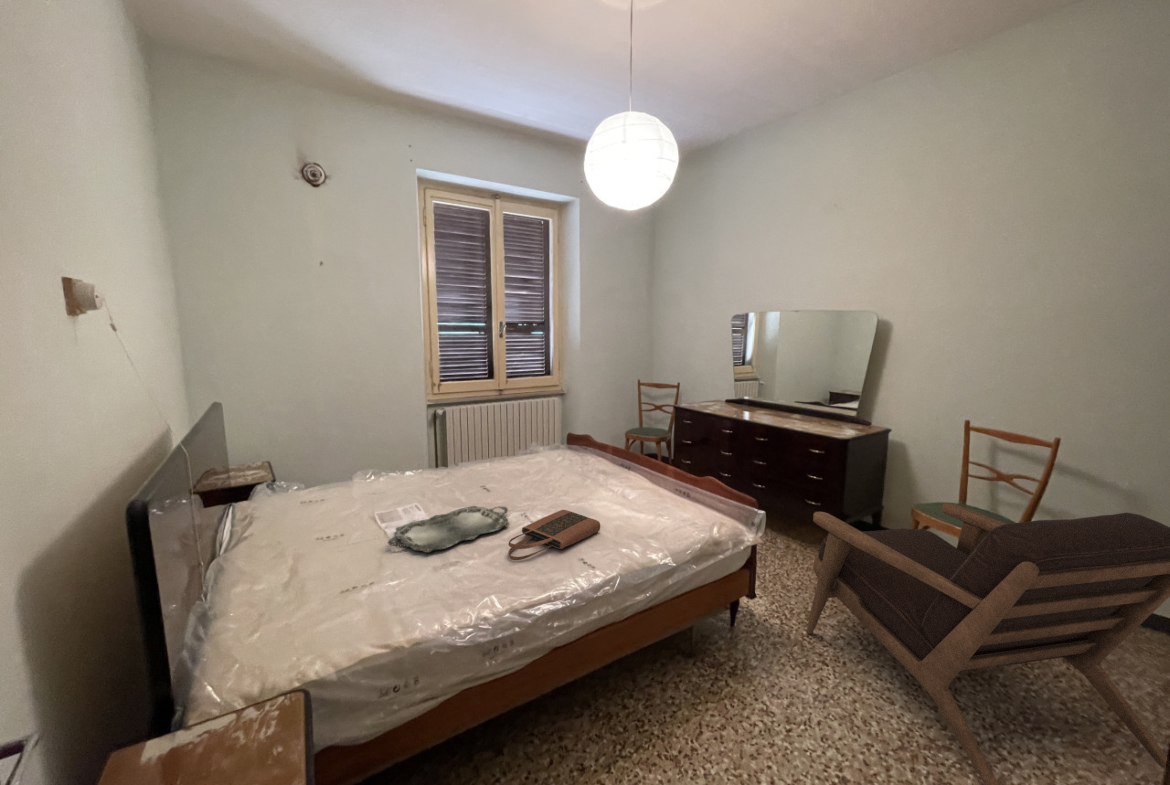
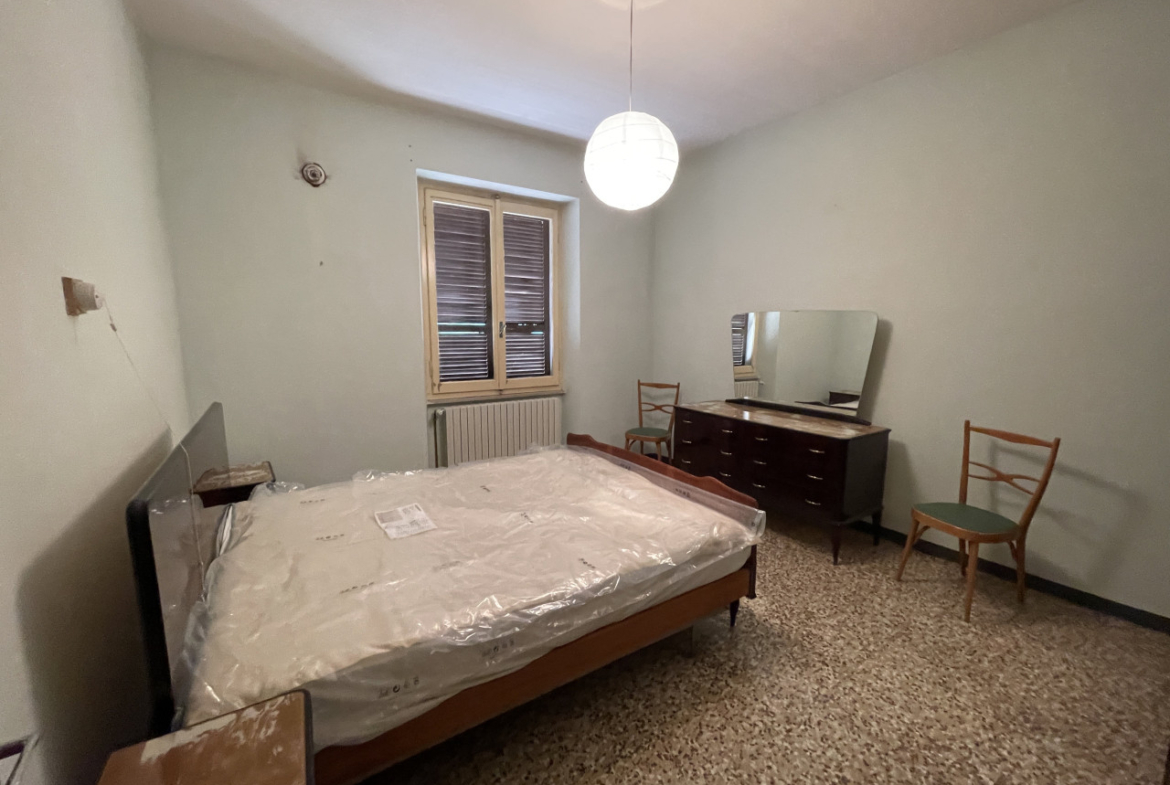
- armchair [806,502,1170,785]
- tote bag [507,509,601,561]
- serving tray [387,505,511,554]
